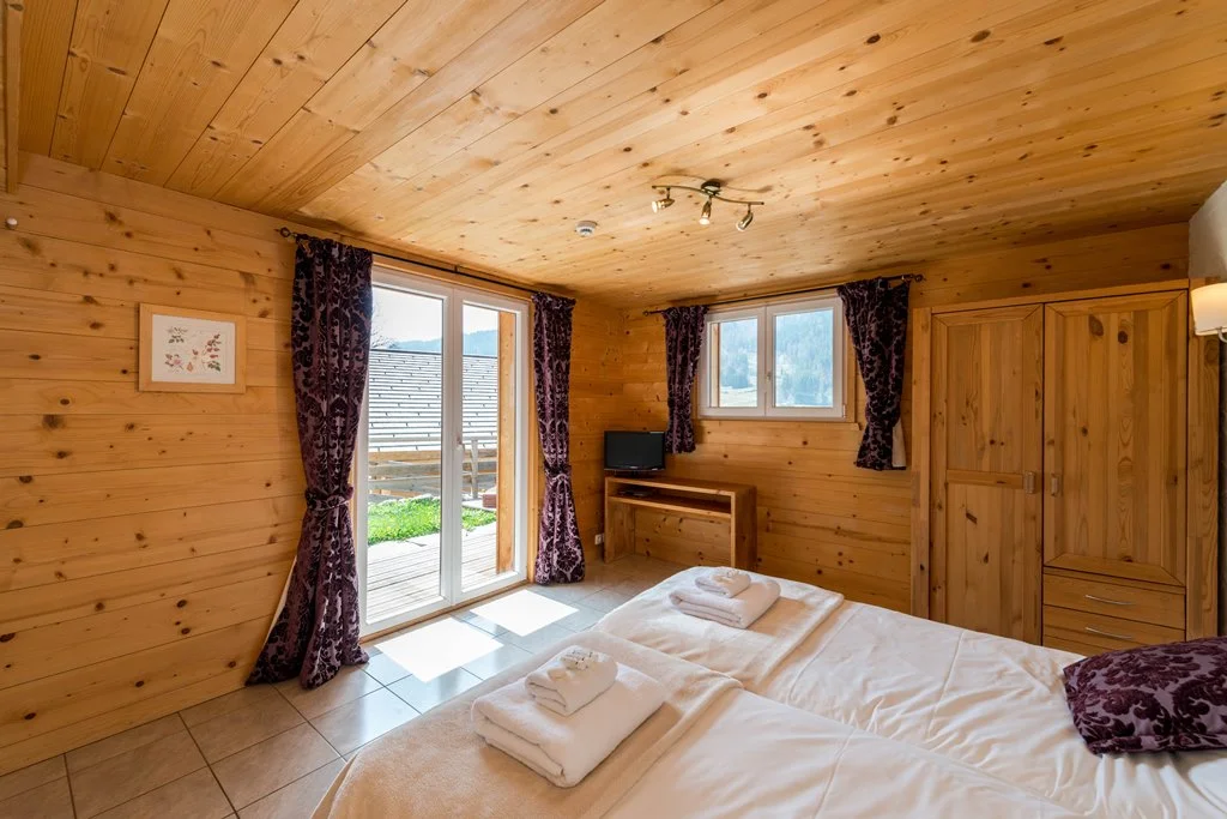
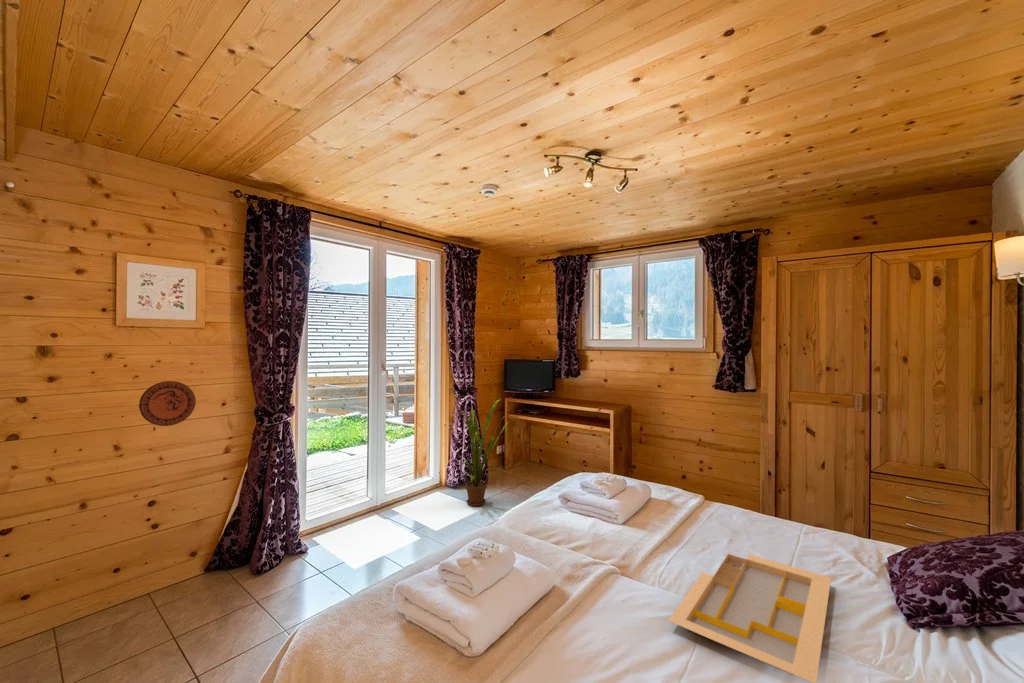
+ house plant [460,398,509,507]
+ serving tray [667,553,832,683]
+ decorative plate [138,380,197,427]
